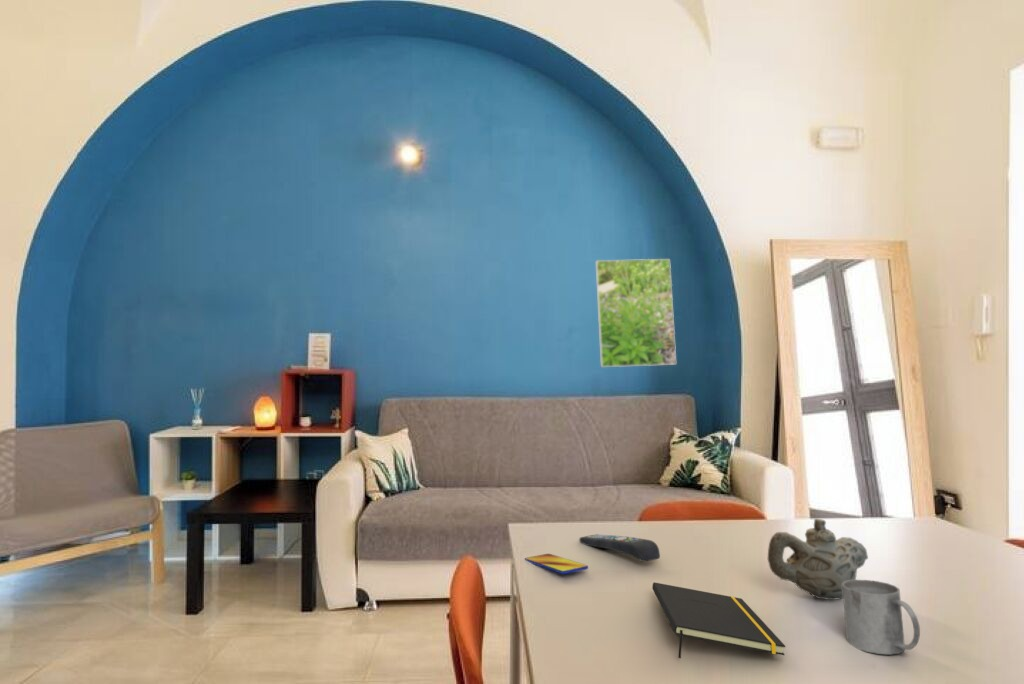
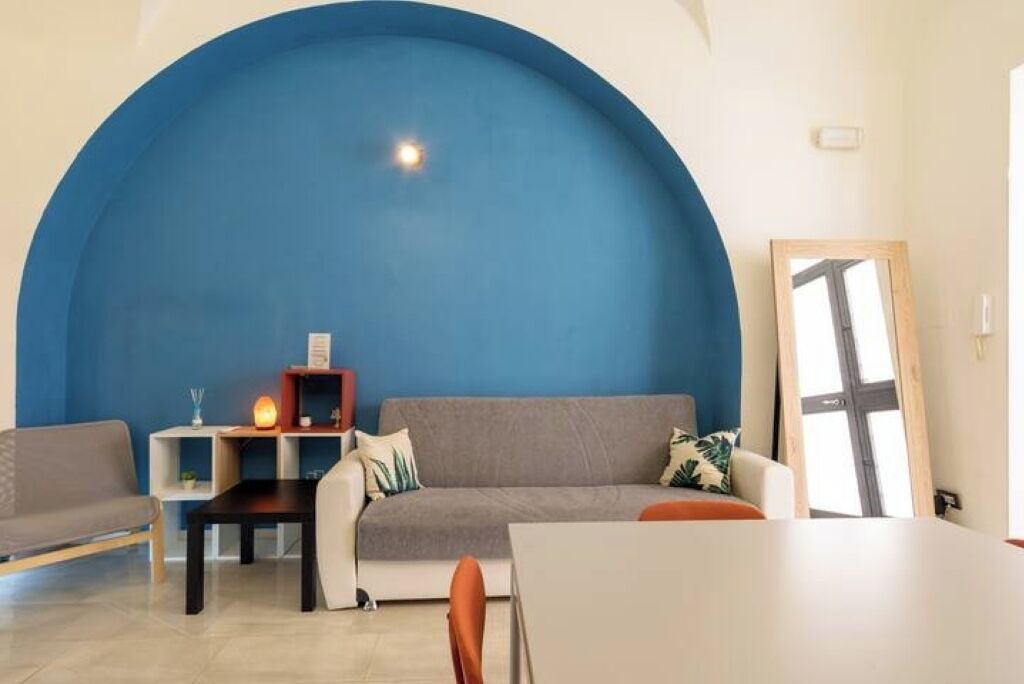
- teapot [767,517,869,601]
- remote control [578,533,661,563]
- smartphone [524,553,589,575]
- mug [842,579,921,656]
- notepad [651,581,786,659]
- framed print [595,258,677,368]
